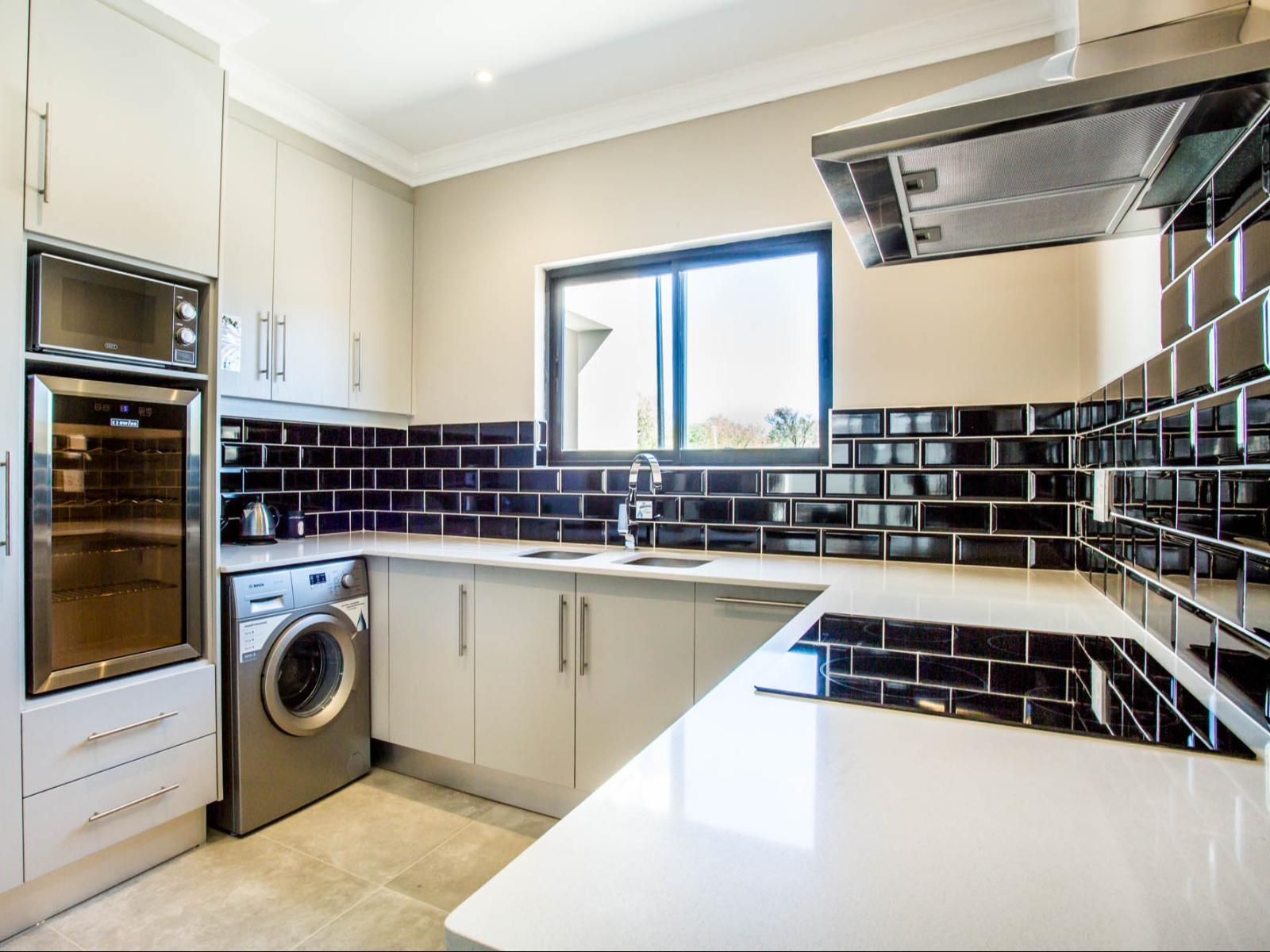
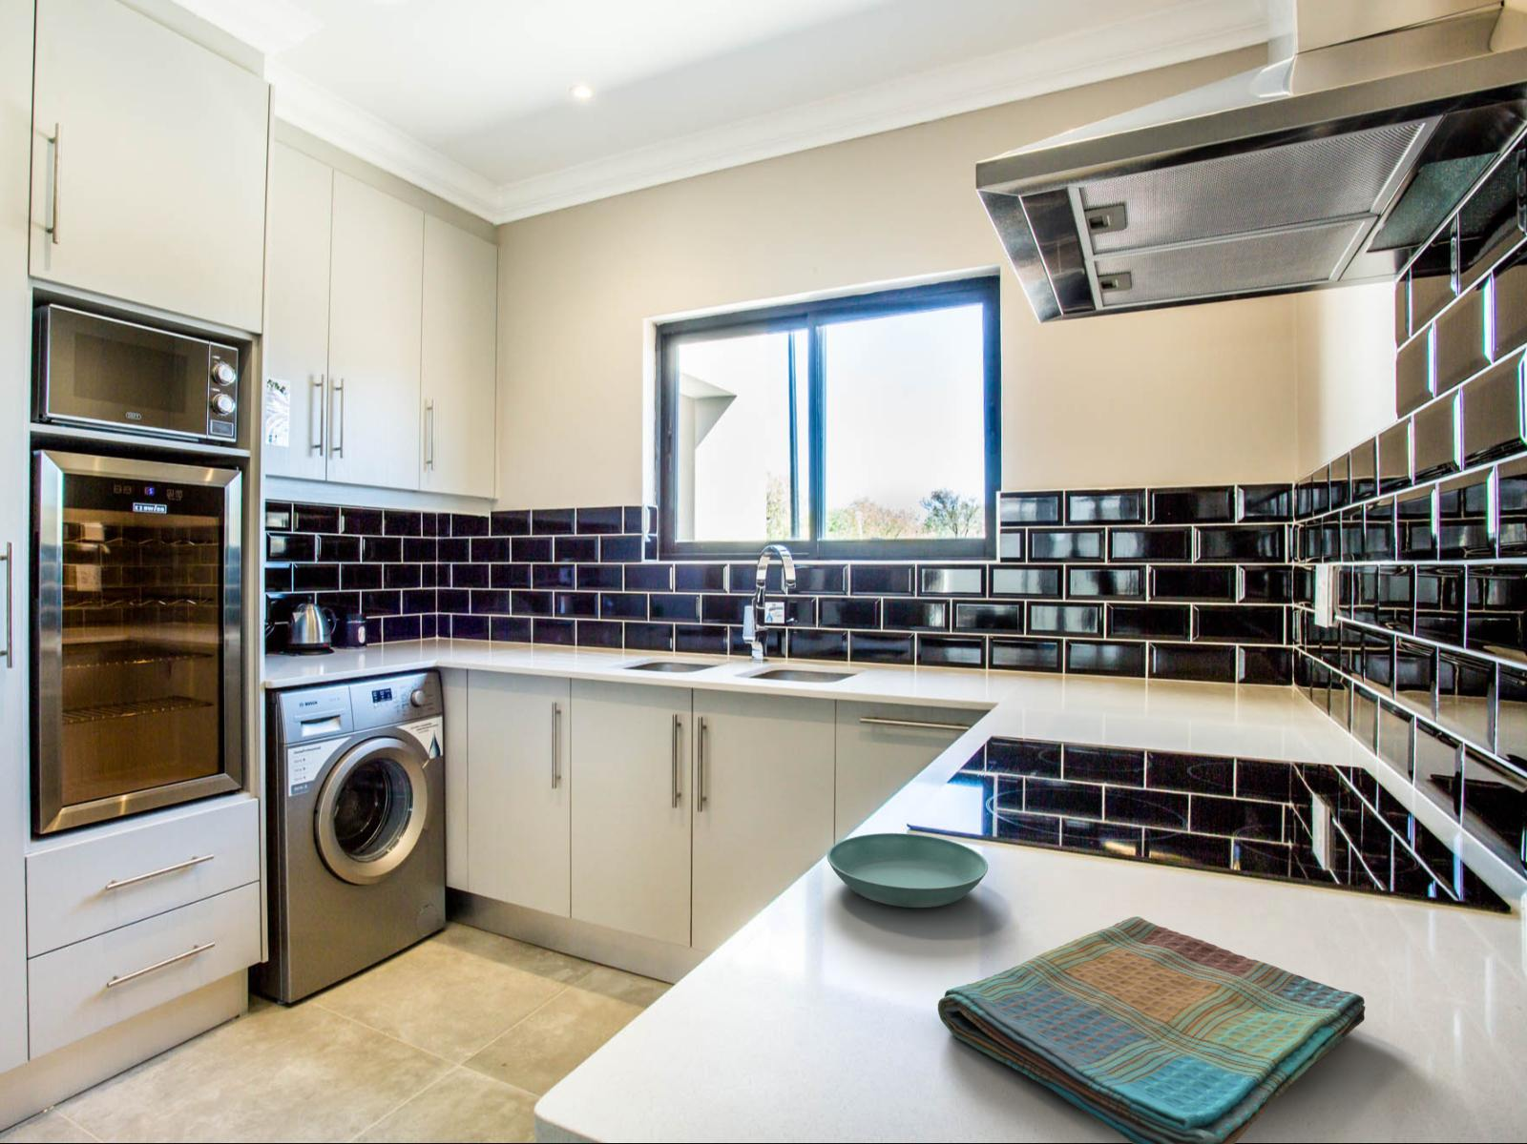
+ dish towel [937,916,1367,1144]
+ saucer [826,833,988,908]
